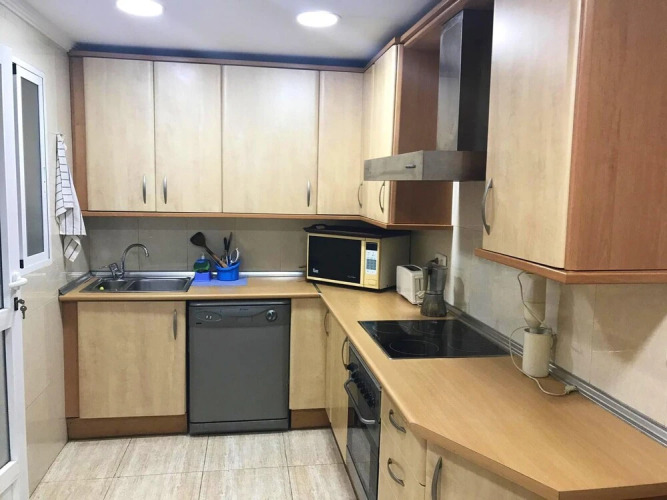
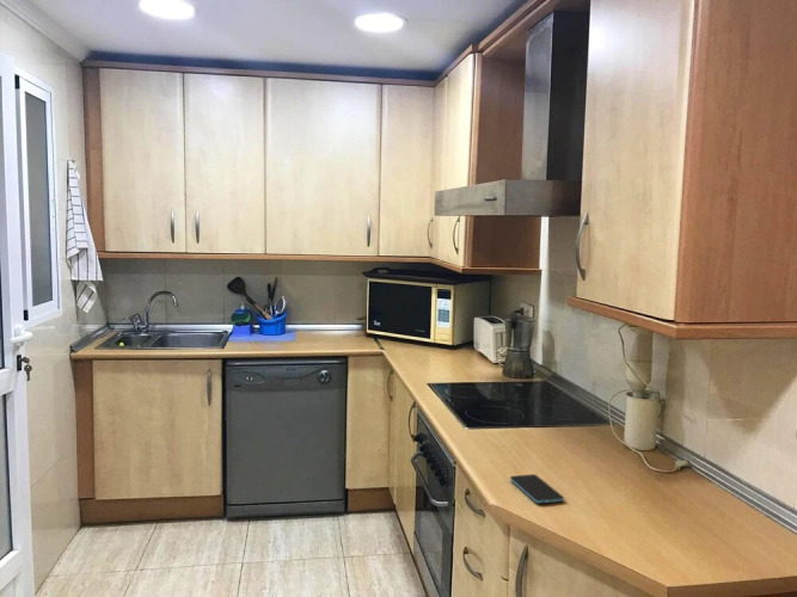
+ smartphone [509,473,565,504]
